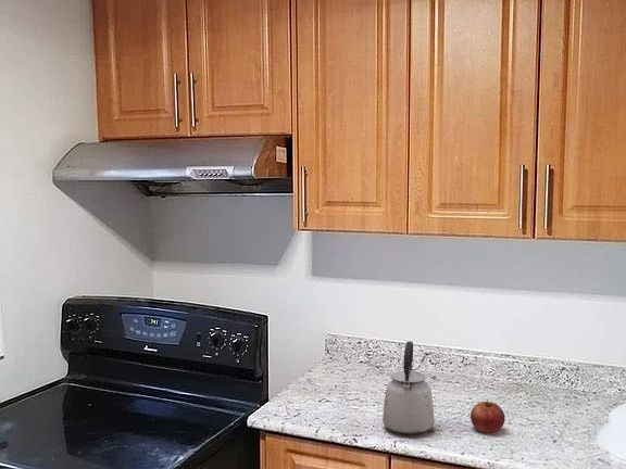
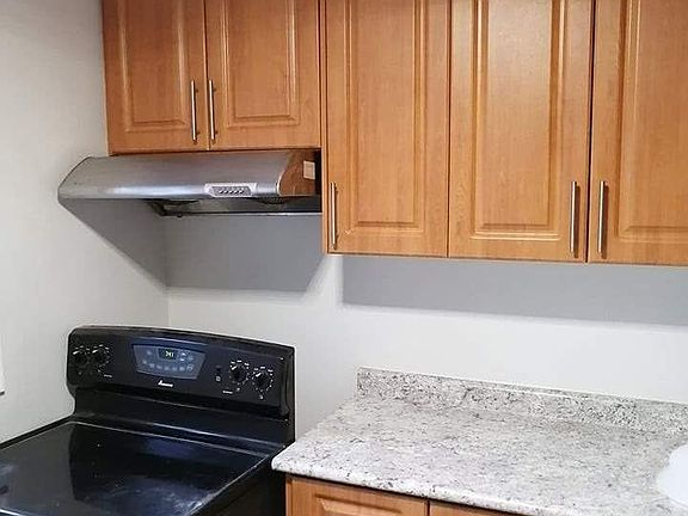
- kettle [381,341,436,436]
- apple [470,398,506,434]
